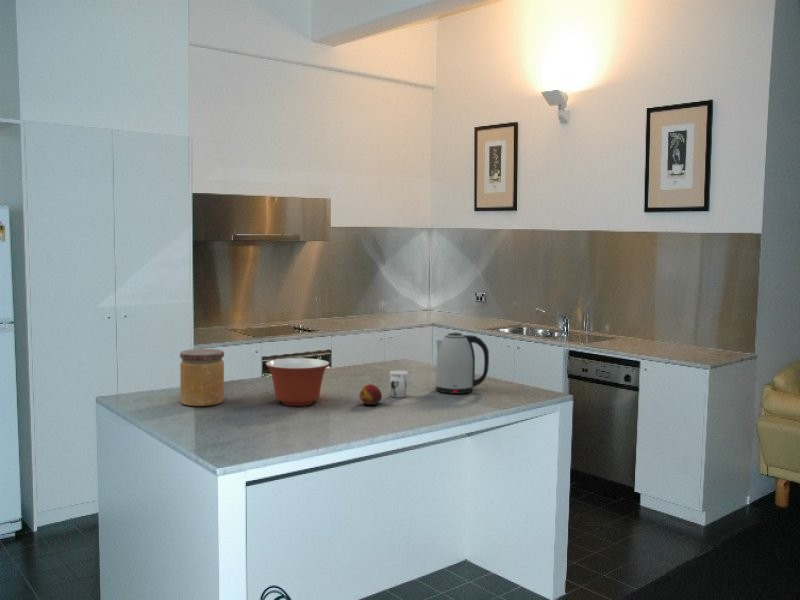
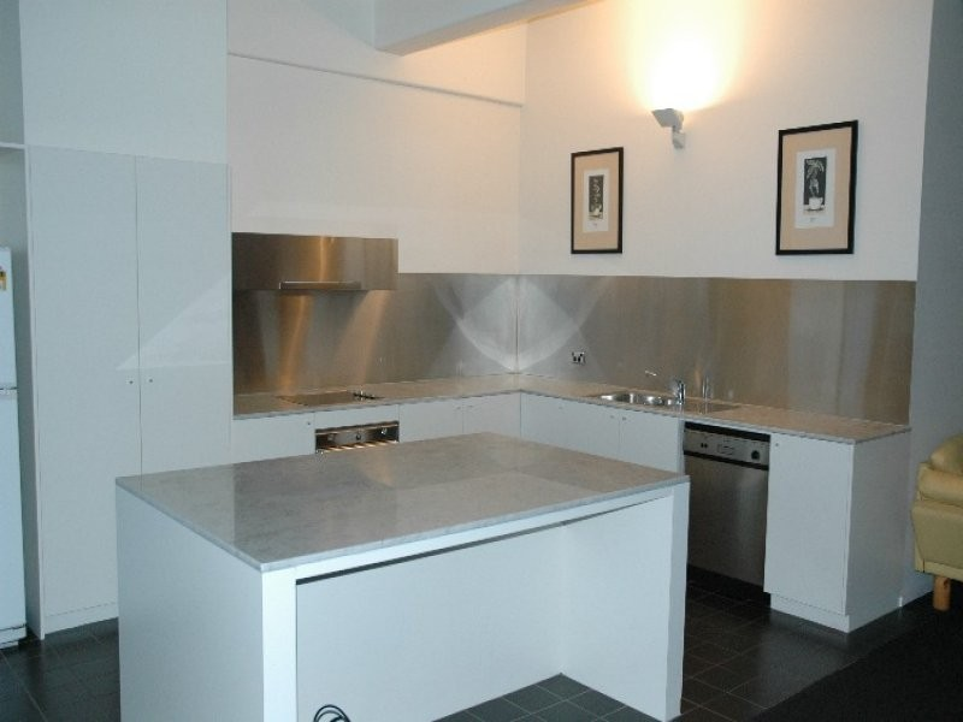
- jar [179,348,225,407]
- fruit [358,383,383,406]
- kettle [435,332,490,395]
- cup [389,370,409,398]
- mixing bowl [265,357,330,407]
